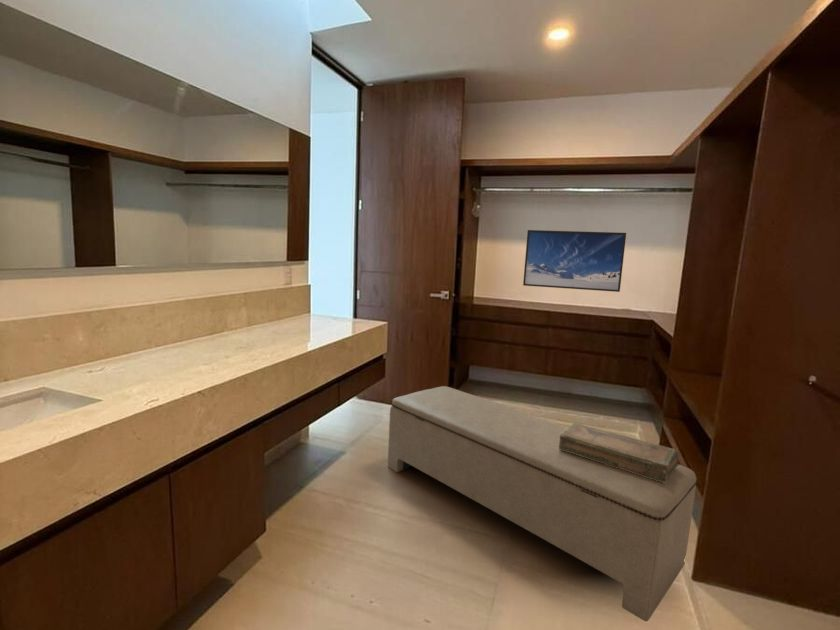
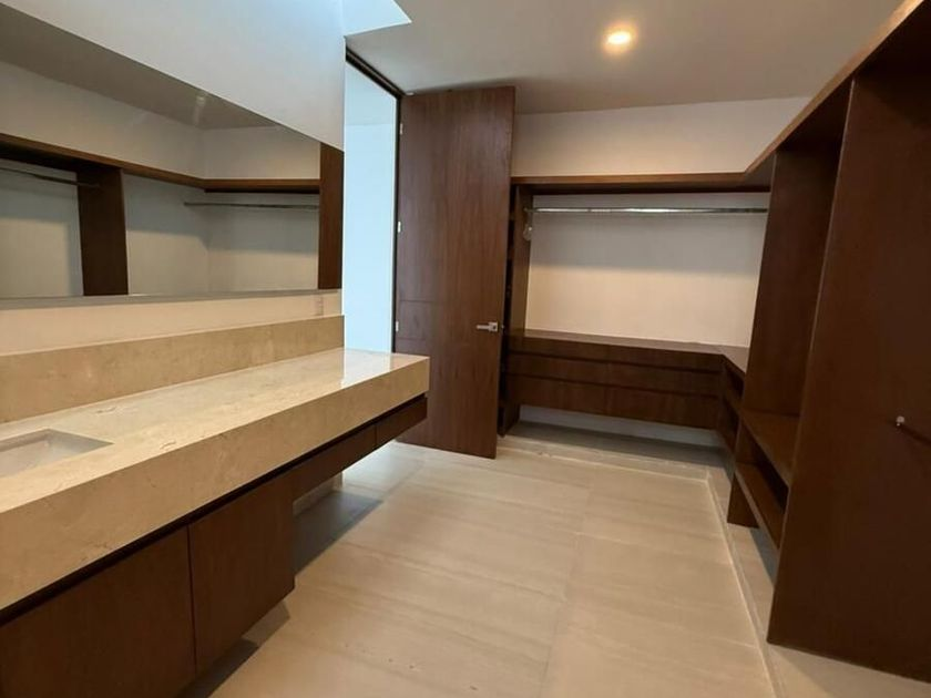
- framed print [522,229,627,293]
- bench [387,385,698,622]
- decorative box [558,422,679,483]
